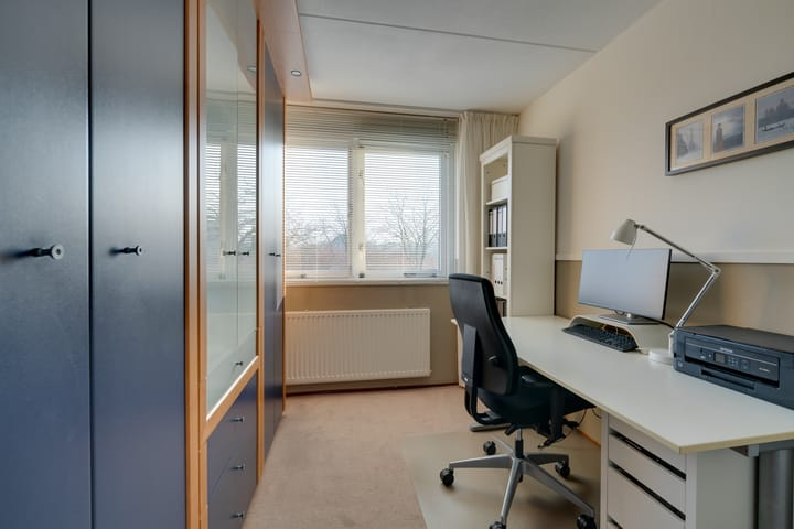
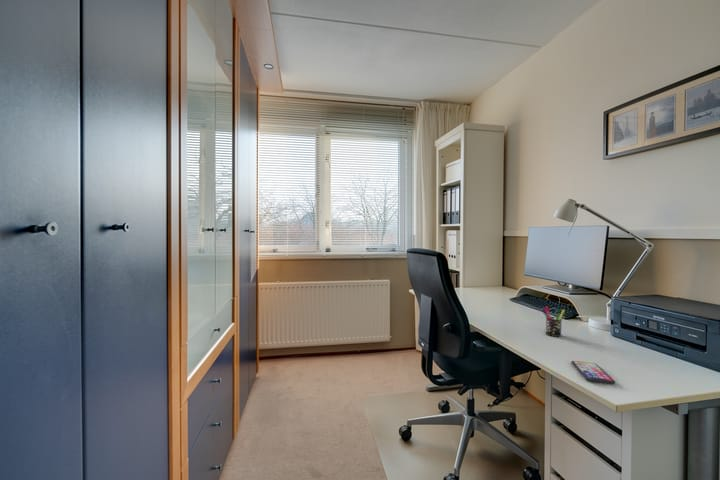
+ pen holder [541,305,566,338]
+ smartphone [570,360,616,385]
